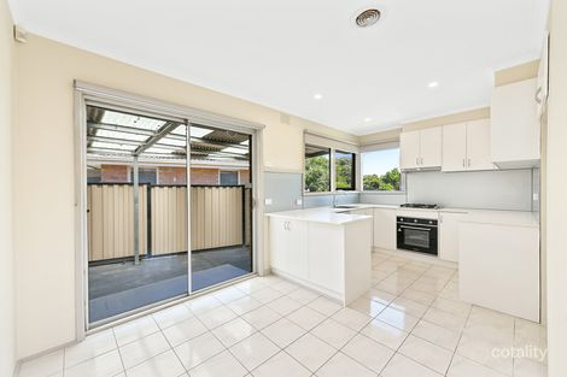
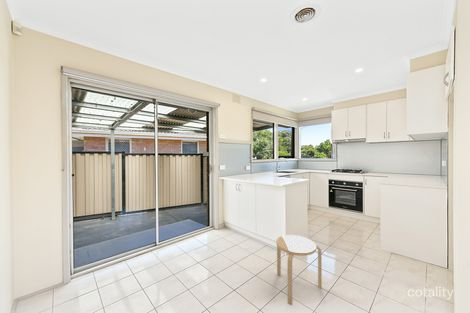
+ stool [275,234,323,306]
